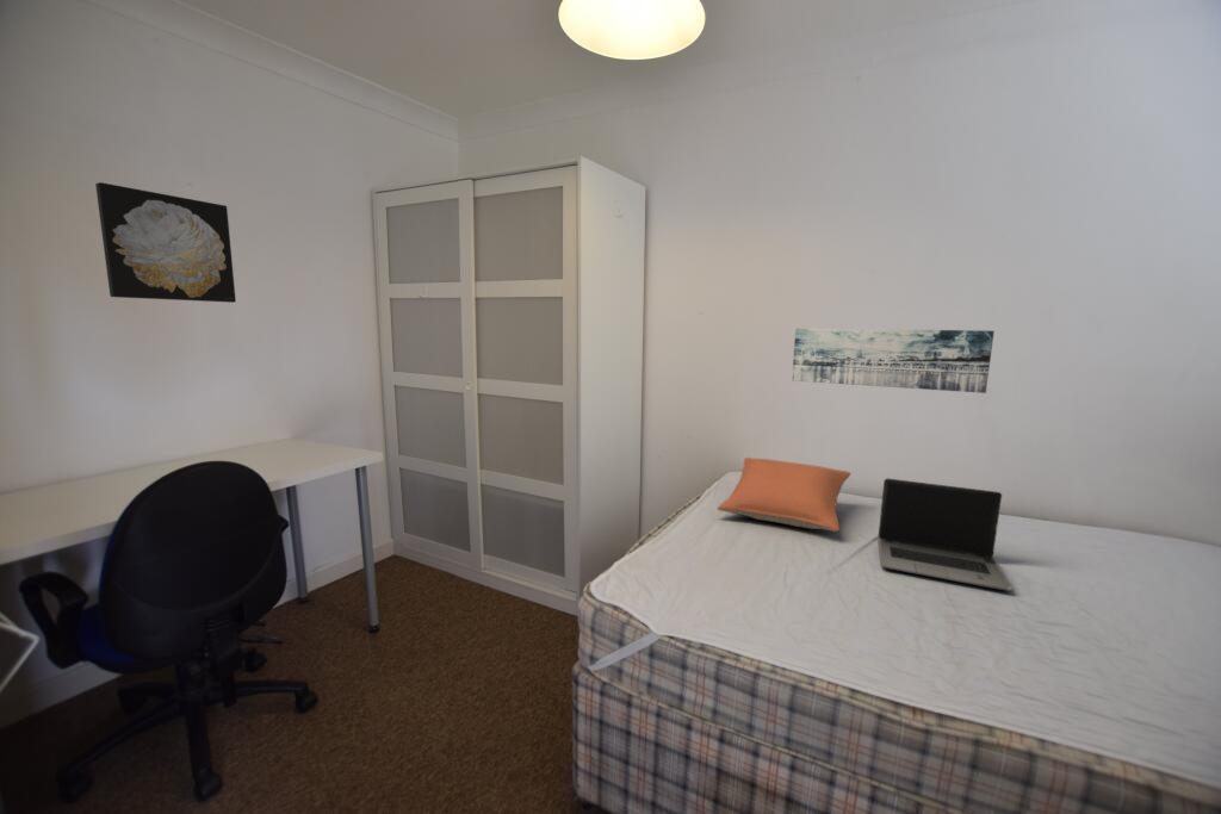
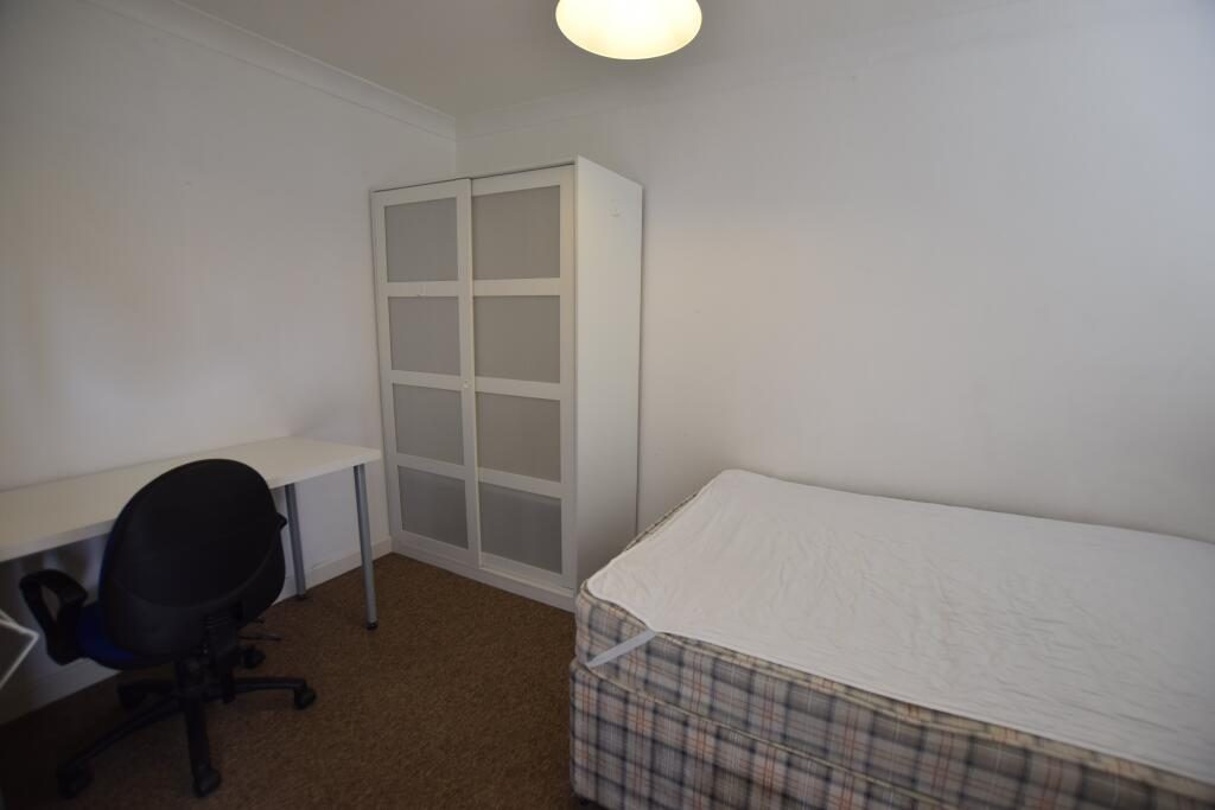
- laptop computer [876,478,1012,592]
- wall art [94,181,237,304]
- wall art [791,327,996,394]
- pillow [715,456,851,533]
